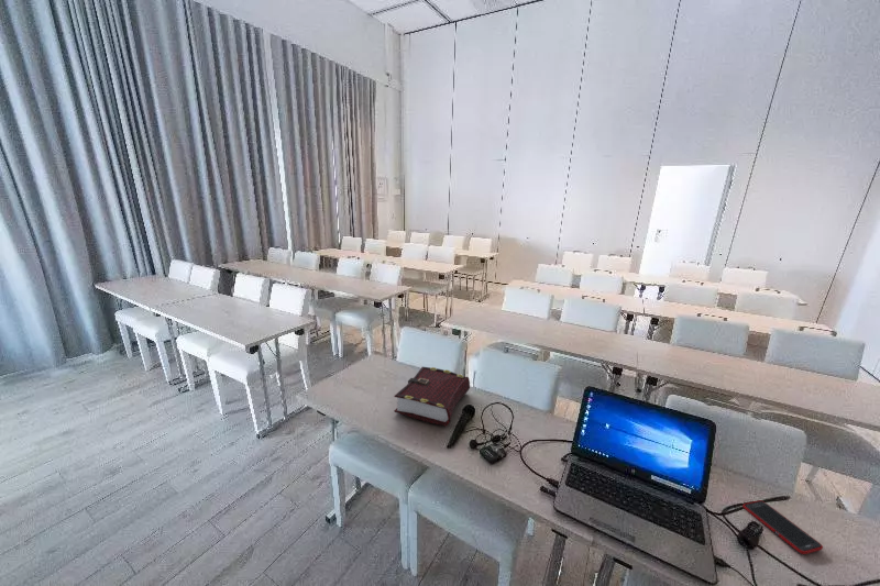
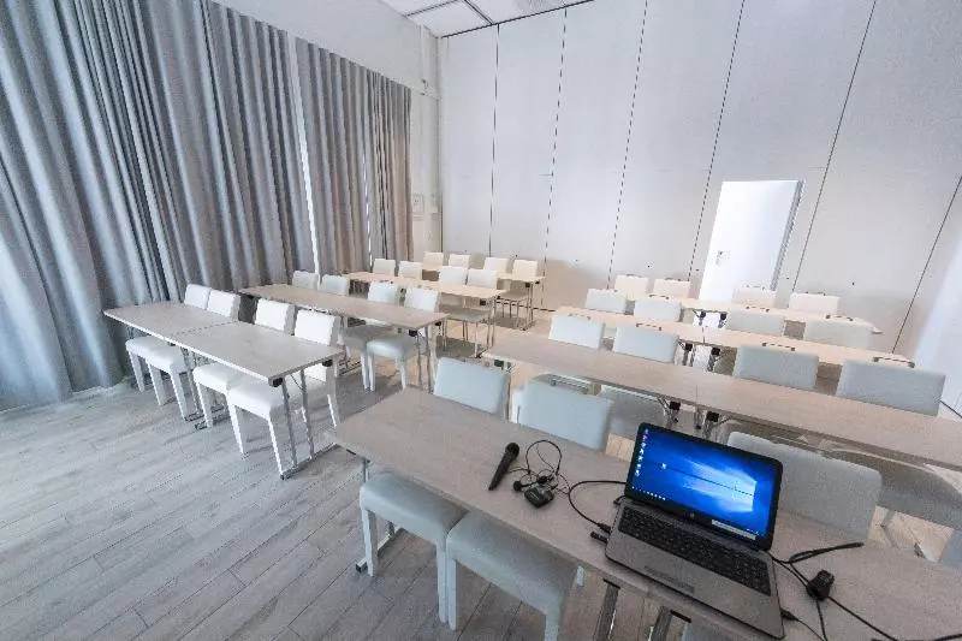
- cell phone [743,499,824,555]
- book [393,366,471,428]
